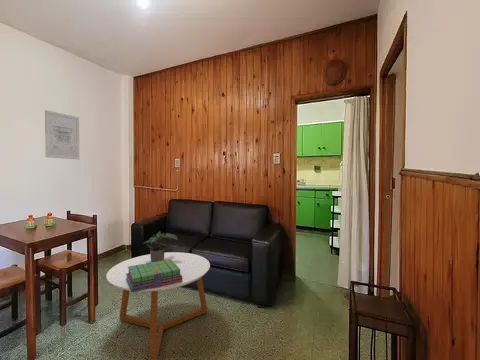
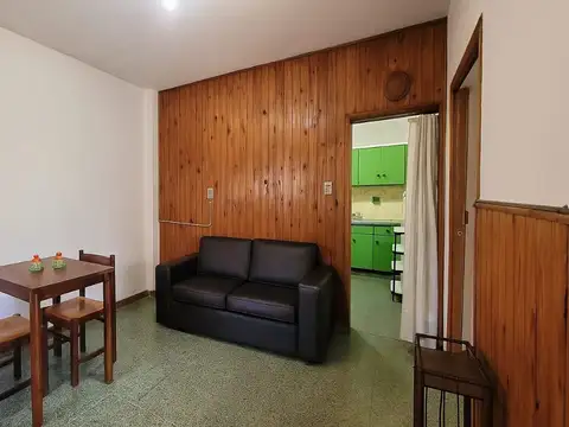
- wall art [44,109,80,160]
- stack of books [126,259,182,294]
- potted plant [143,231,179,262]
- coffee table [105,251,211,360]
